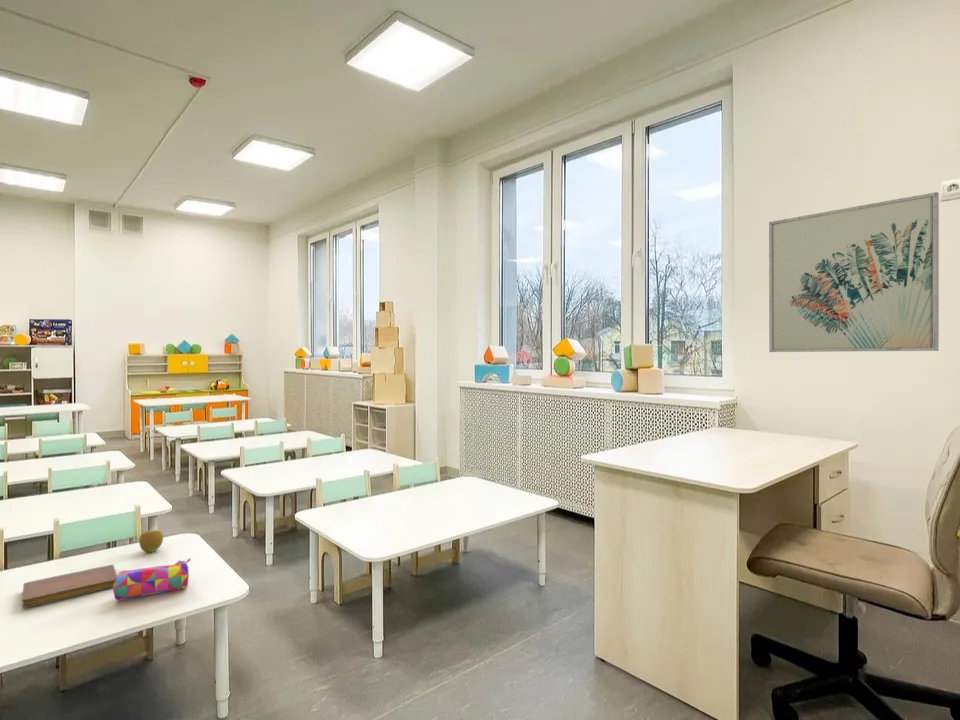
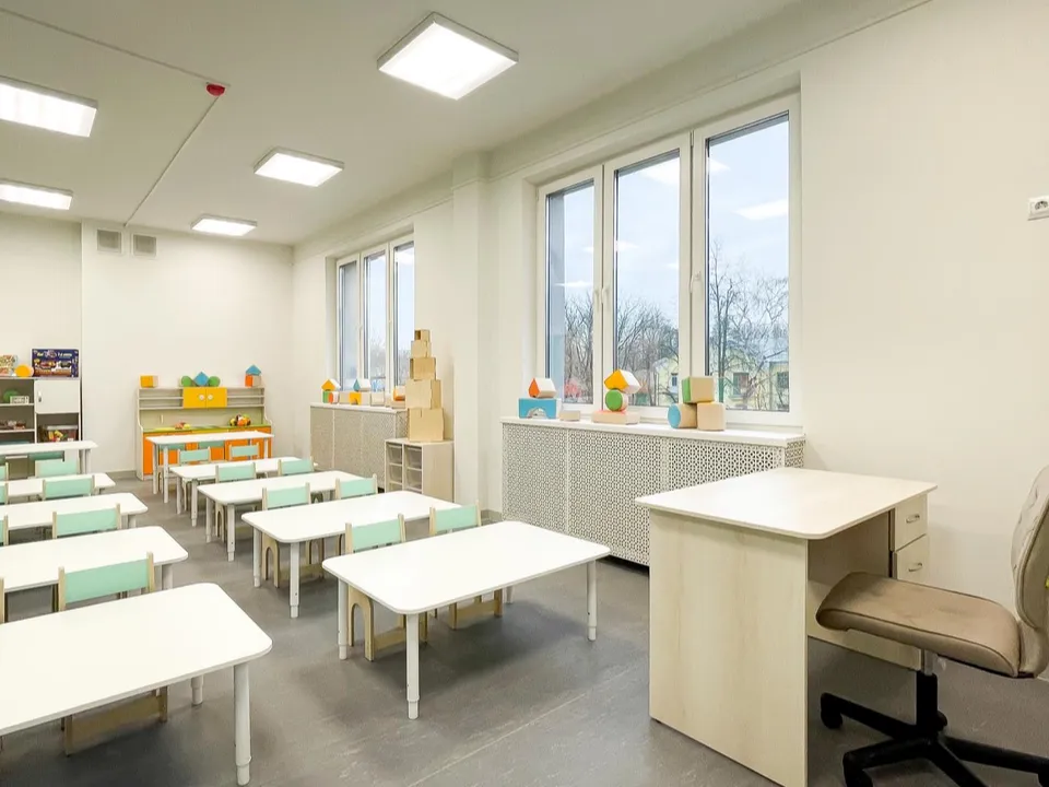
- apple [138,529,164,553]
- pencil case [112,557,192,602]
- wall art [768,191,940,353]
- notebook [21,564,118,609]
